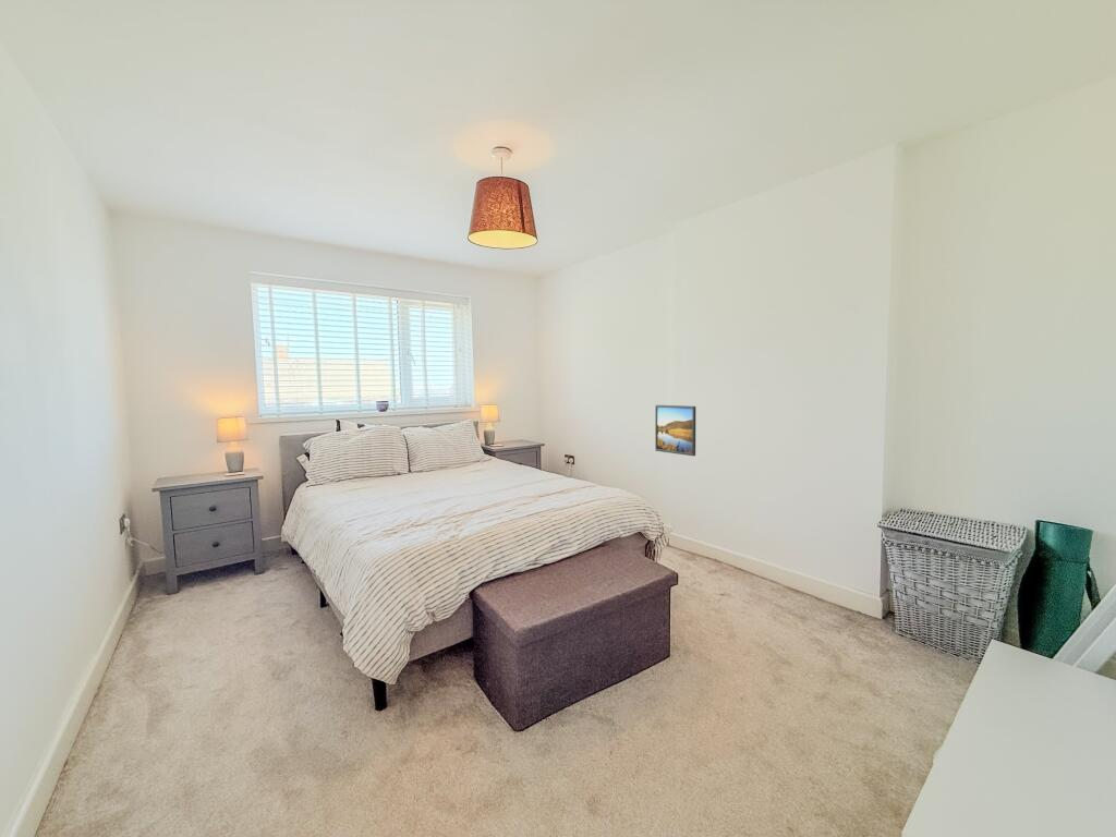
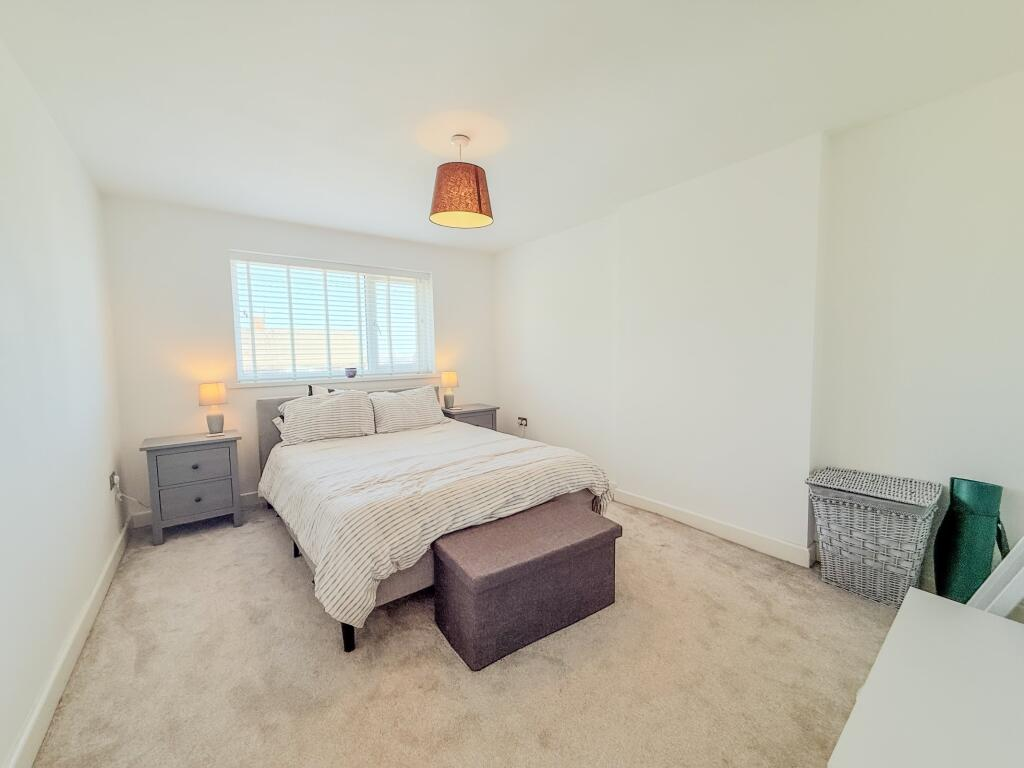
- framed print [654,404,696,457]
